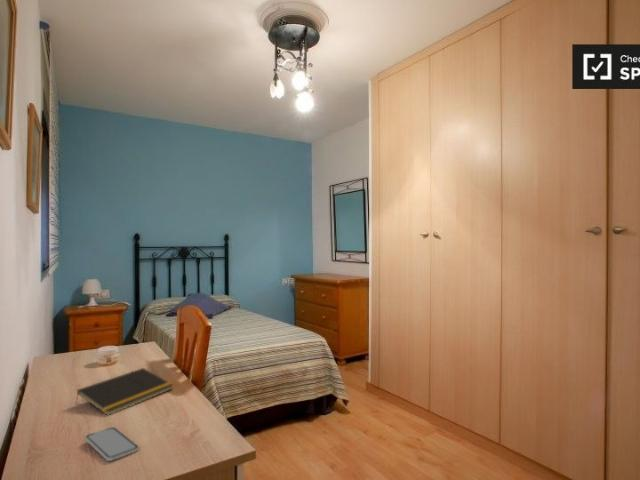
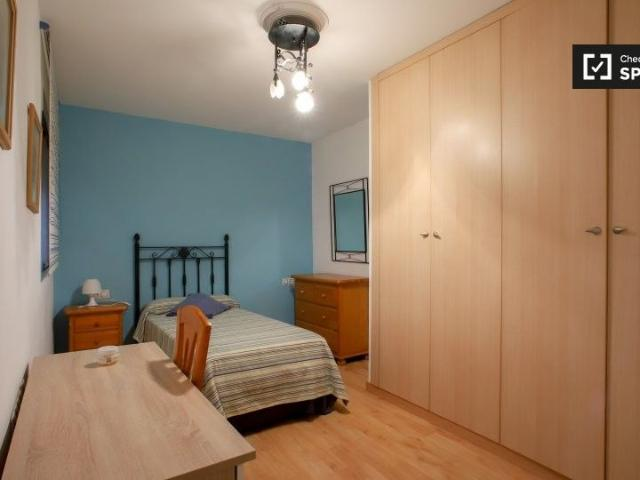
- smartphone [84,426,140,462]
- notepad [74,367,174,416]
